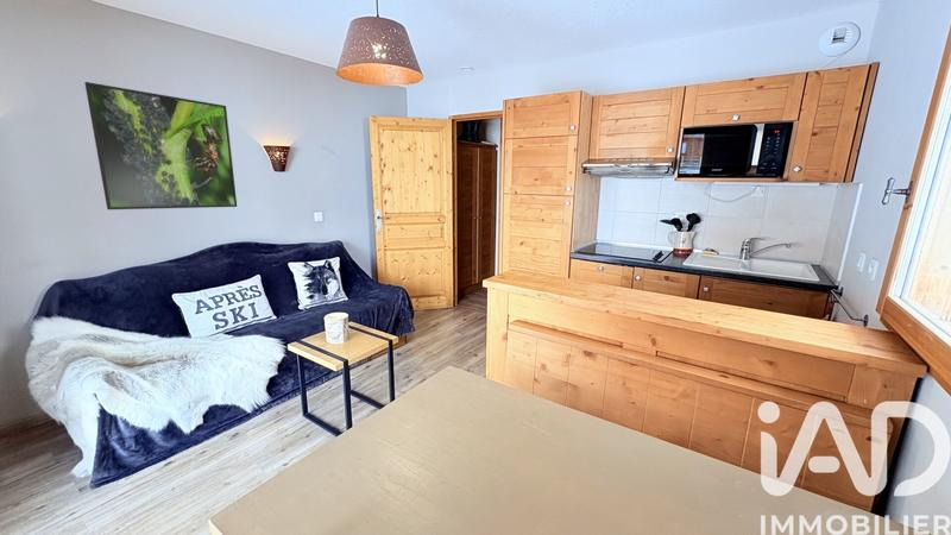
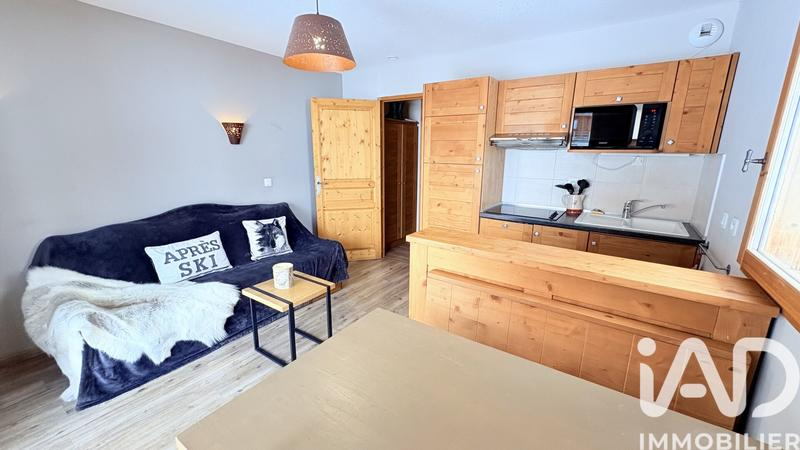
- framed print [83,81,238,210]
